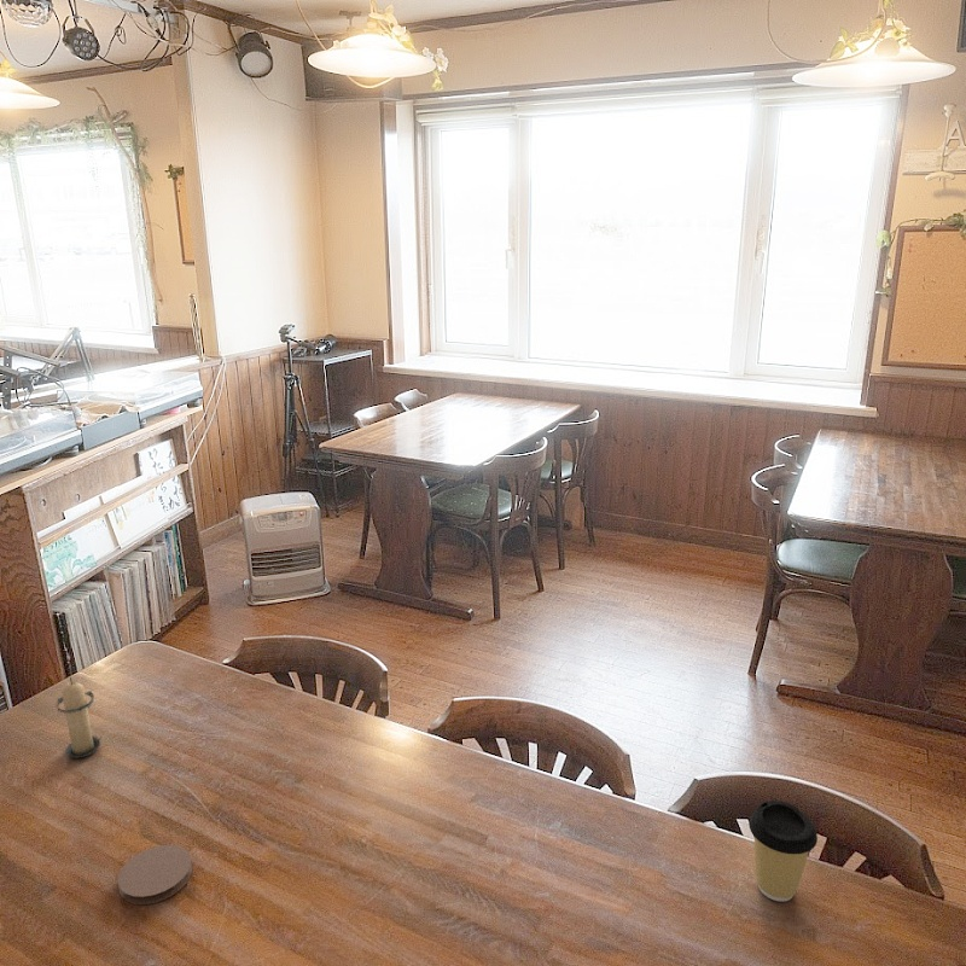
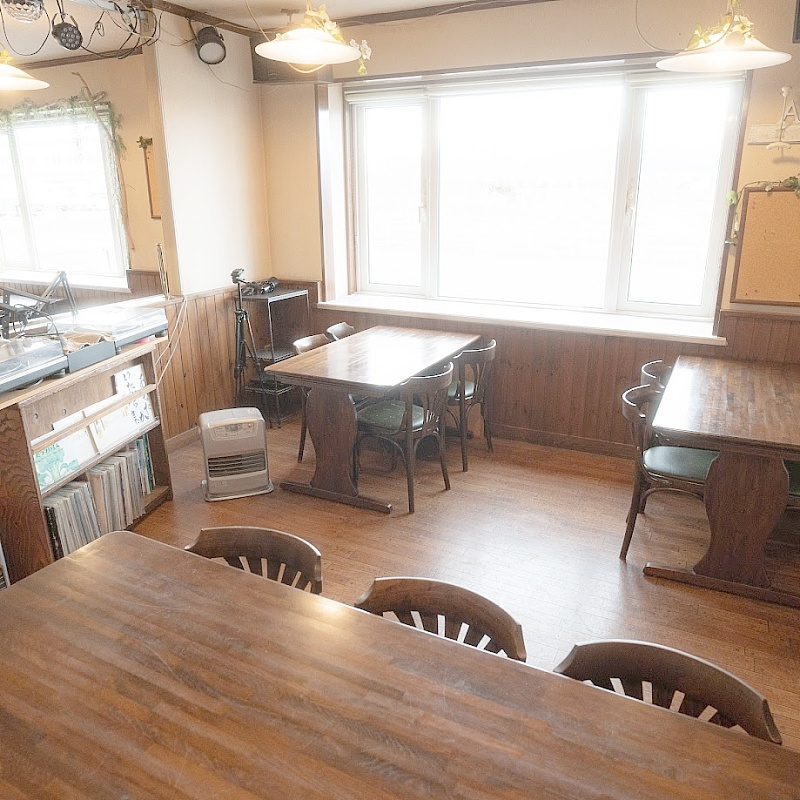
- coffee cup [747,799,819,902]
- candle [54,676,103,760]
- coaster [117,844,193,906]
